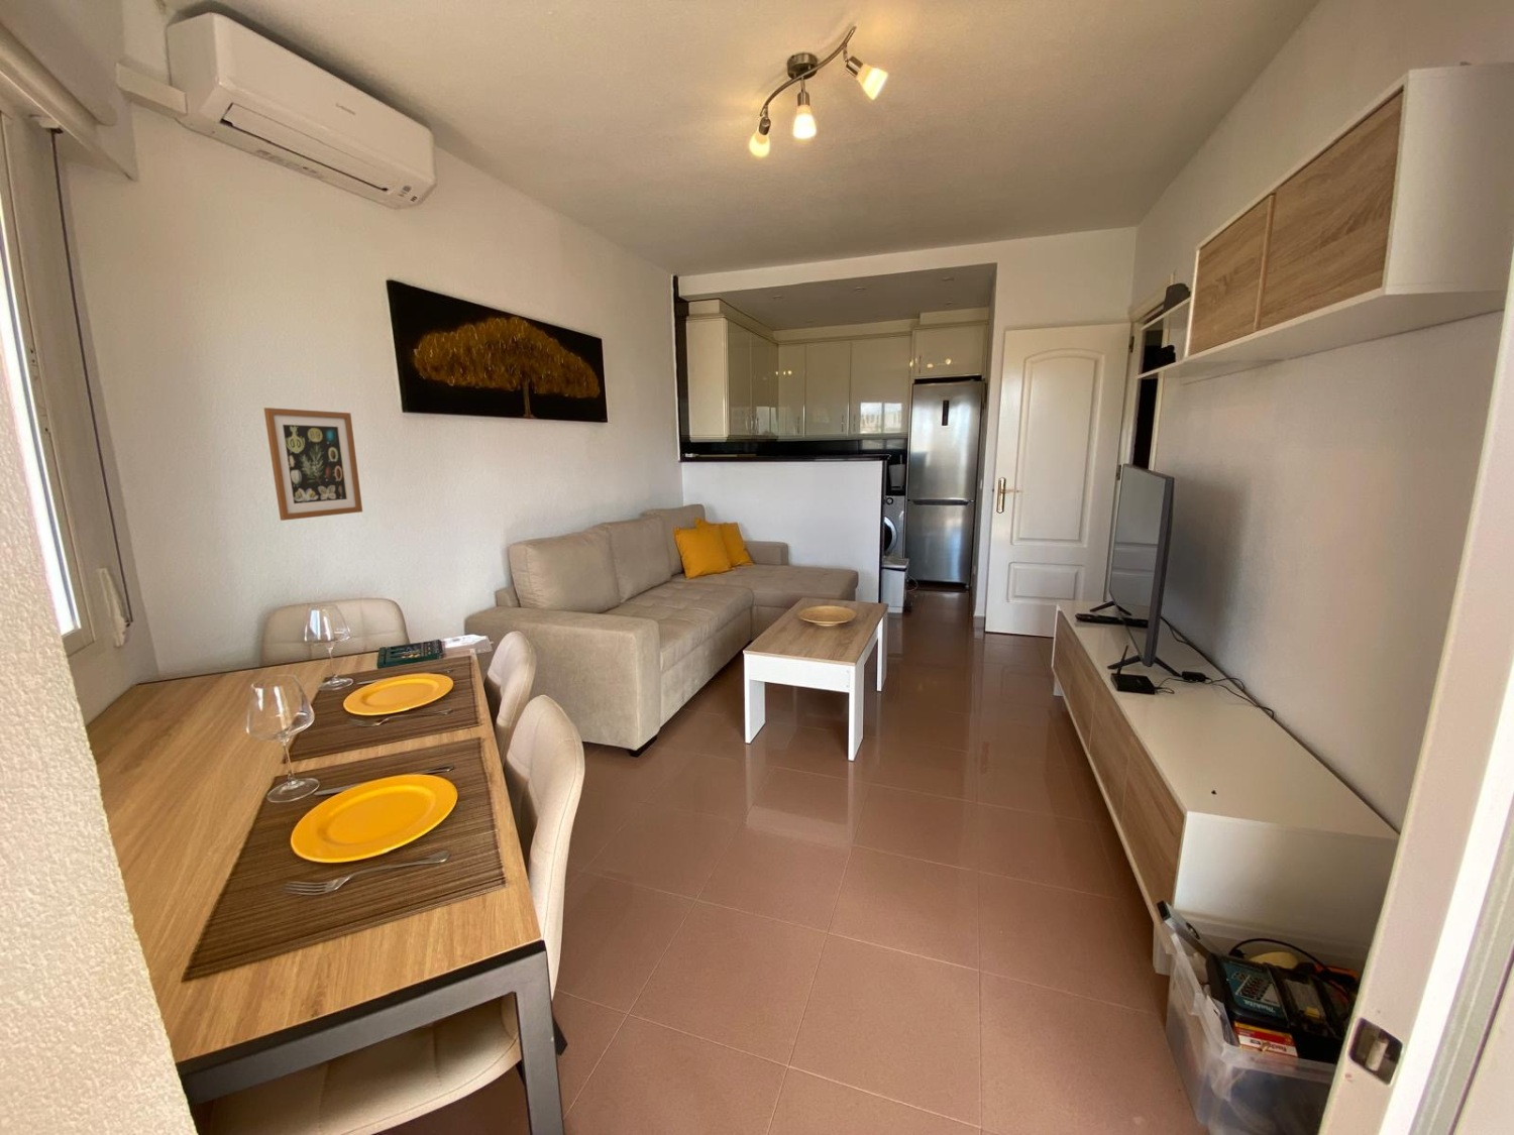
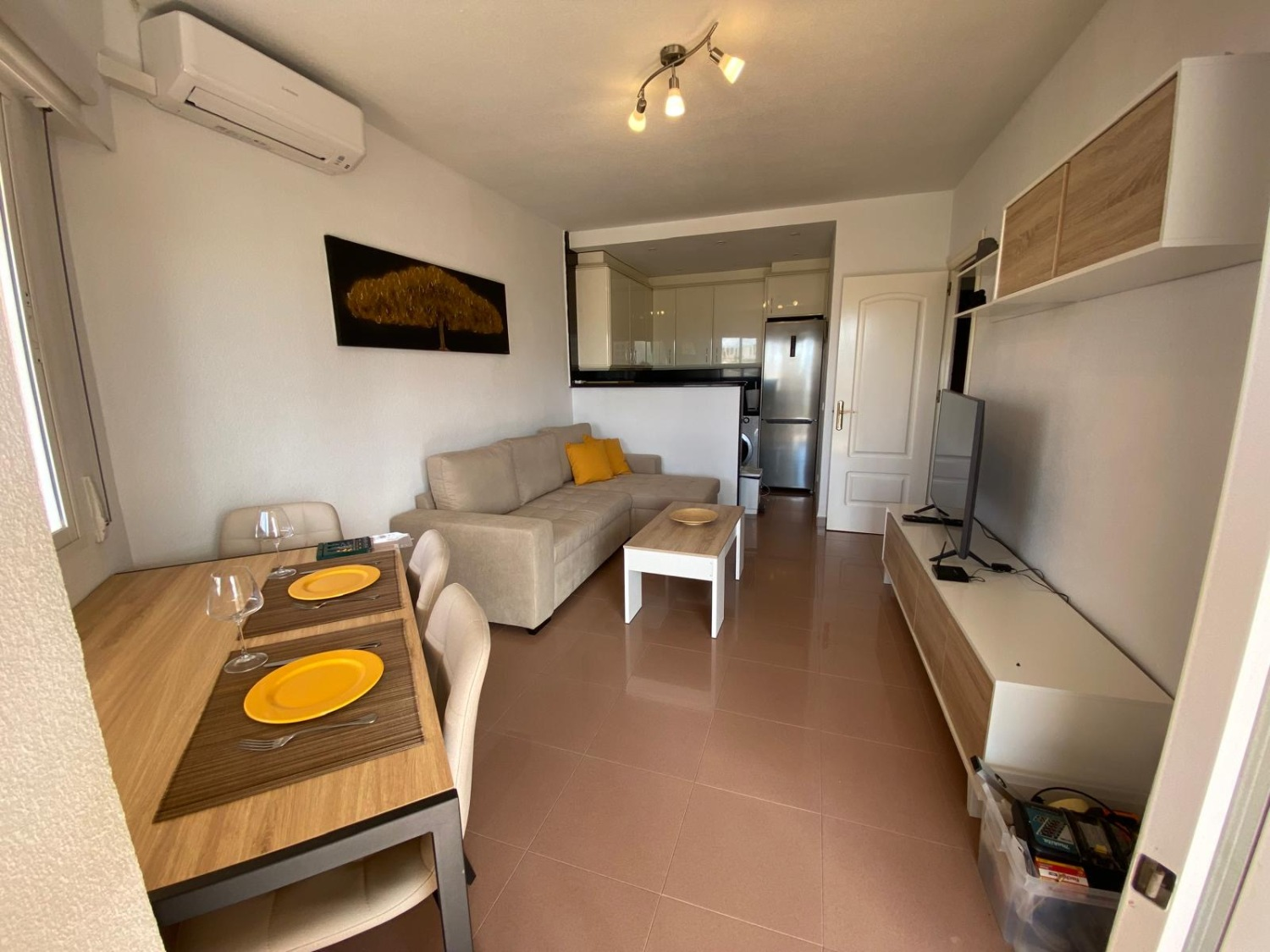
- wall art [262,407,364,521]
